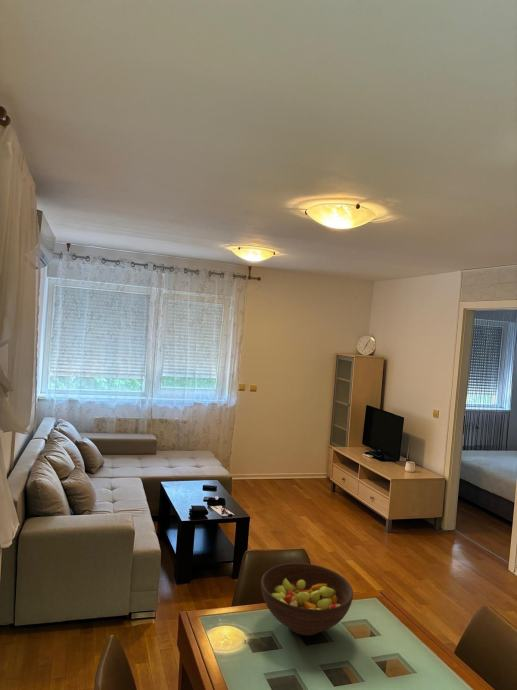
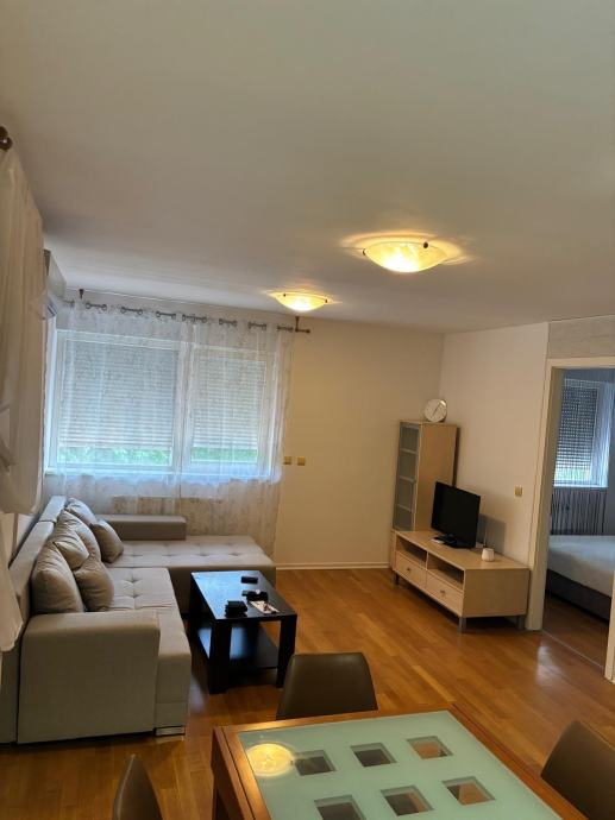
- fruit bowl [260,562,354,636]
